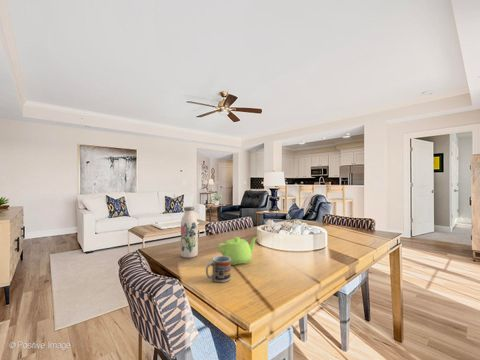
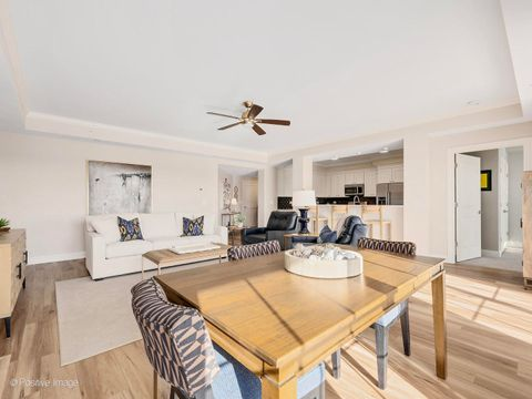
- cup [205,255,232,283]
- water bottle [180,206,199,259]
- teapot [217,236,259,266]
